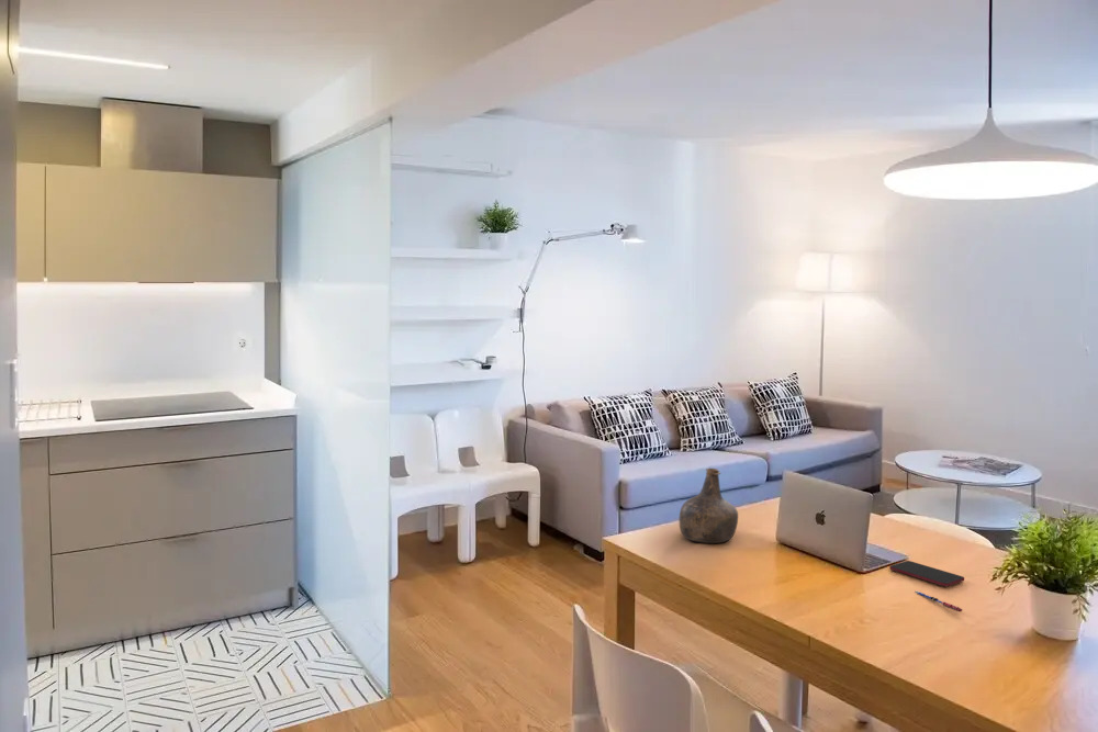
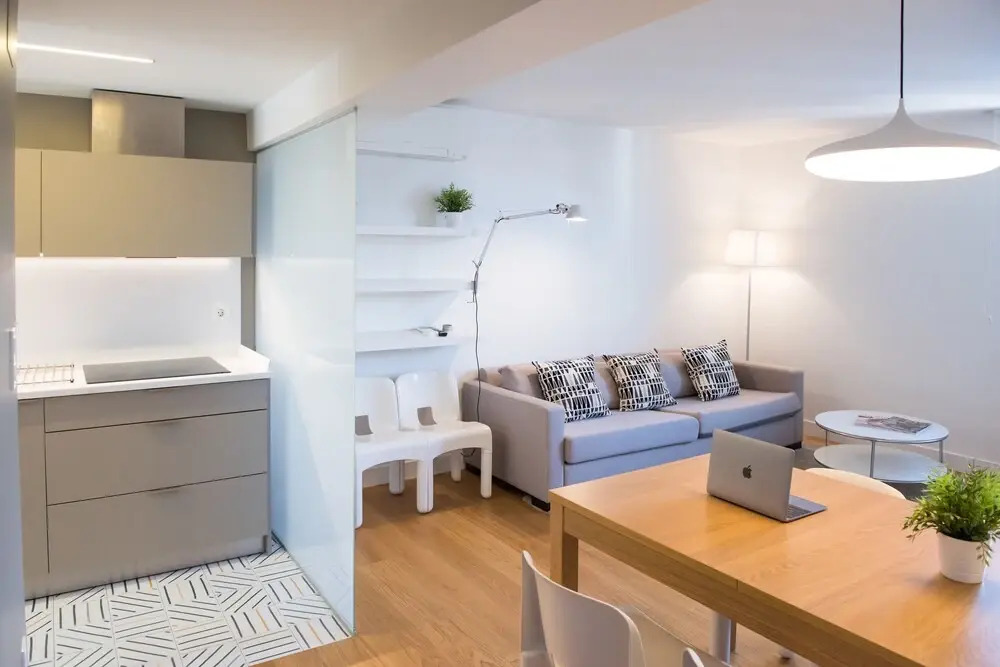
- pen [914,590,964,612]
- smartphone [888,560,965,587]
- bottle [679,468,739,544]
